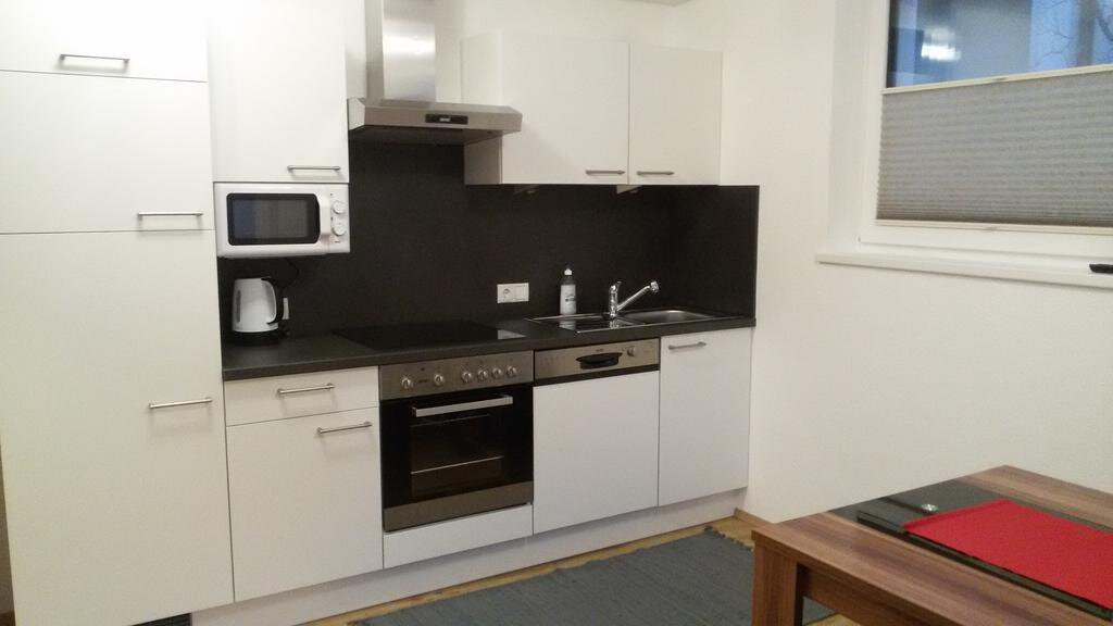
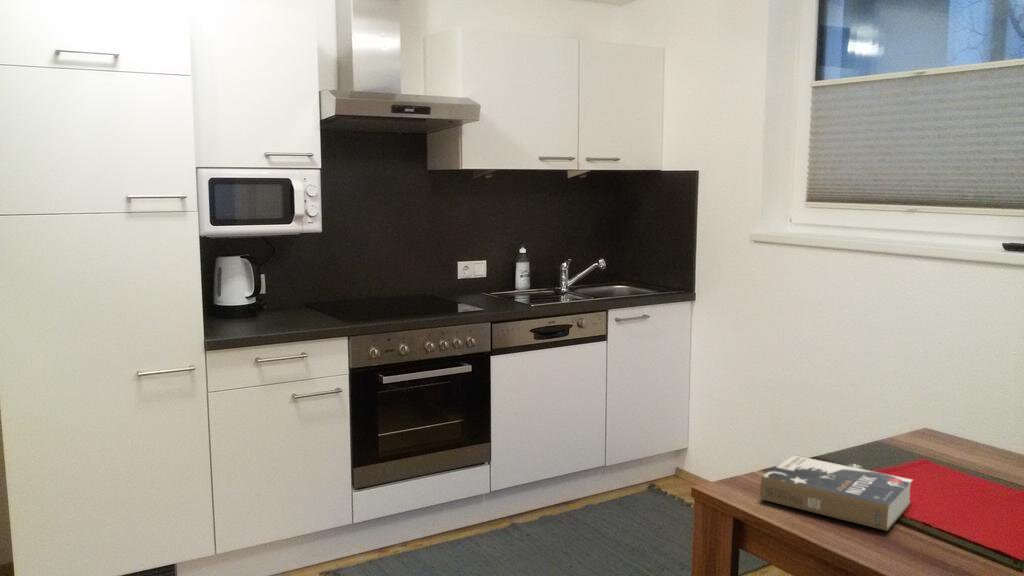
+ book [759,454,913,532]
